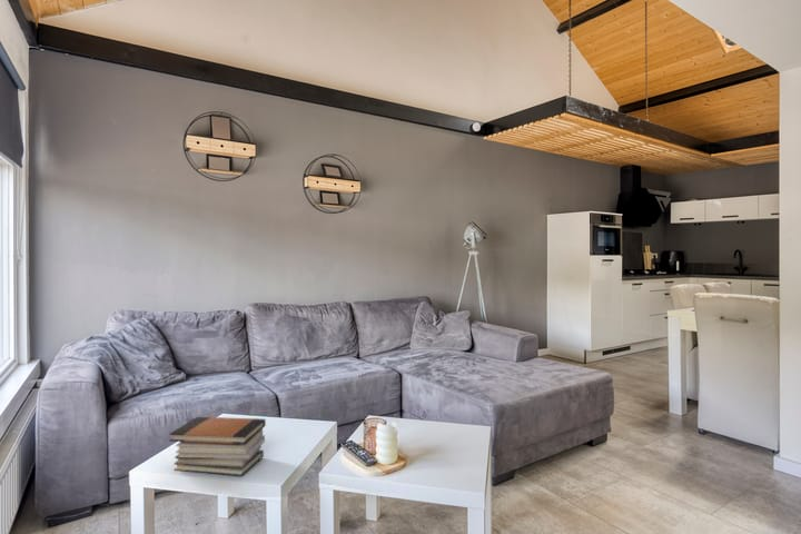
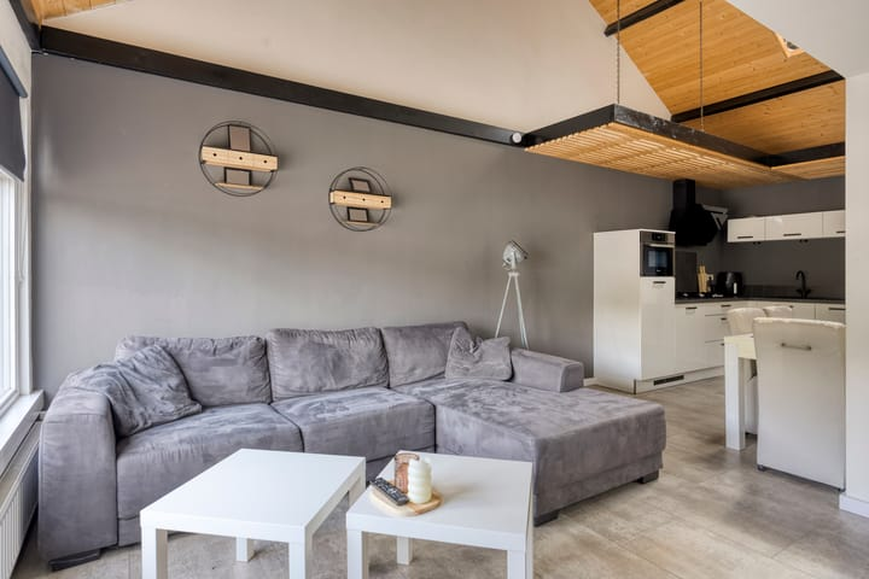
- book stack [168,416,267,477]
